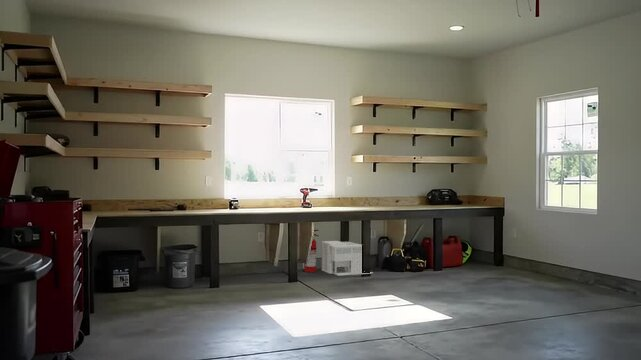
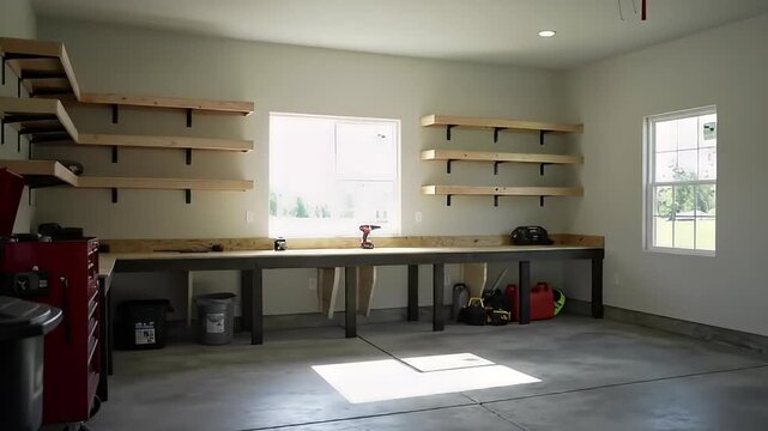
- architectural model [321,240,374,277]
- fire extinguisher [302,229,320,273]
